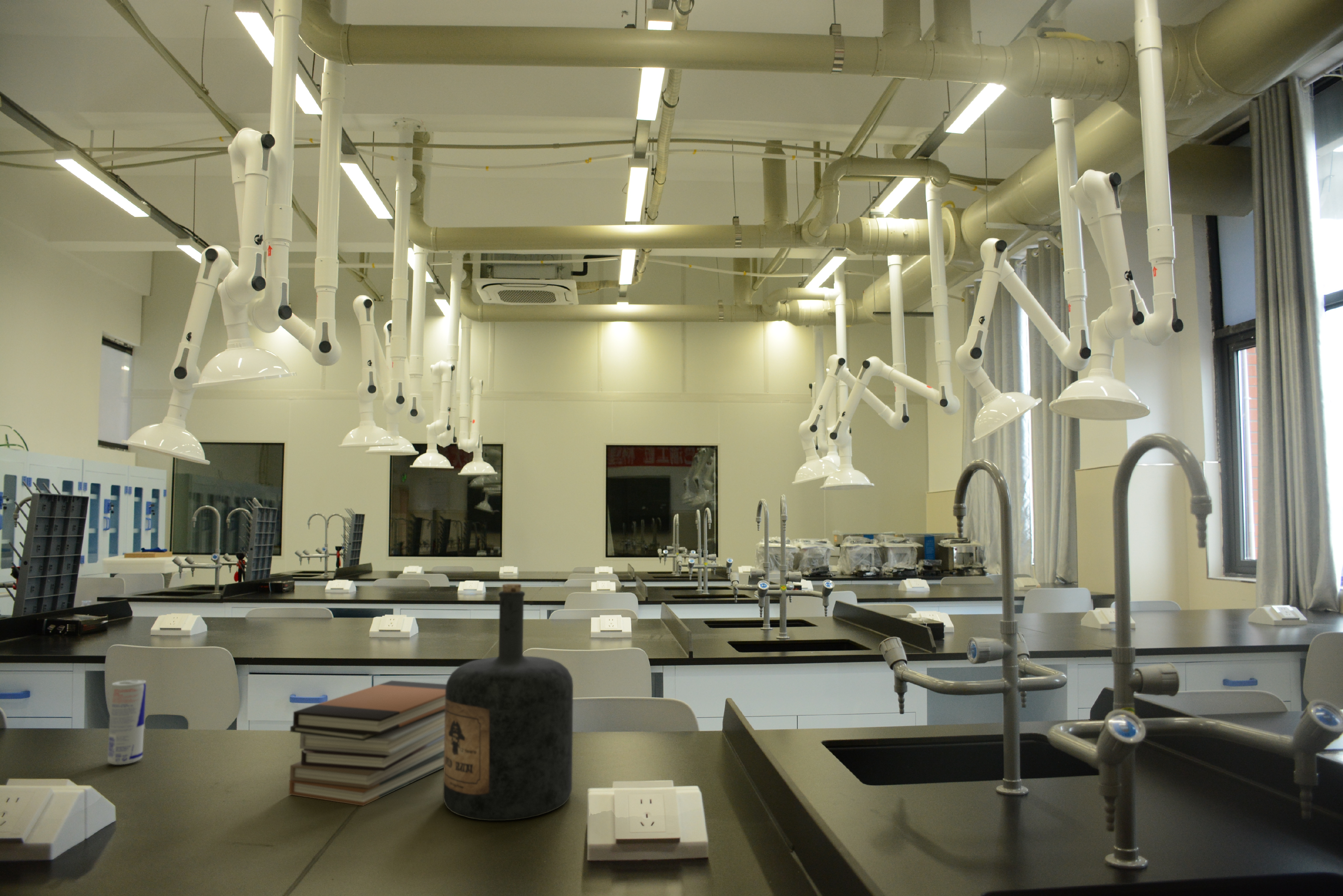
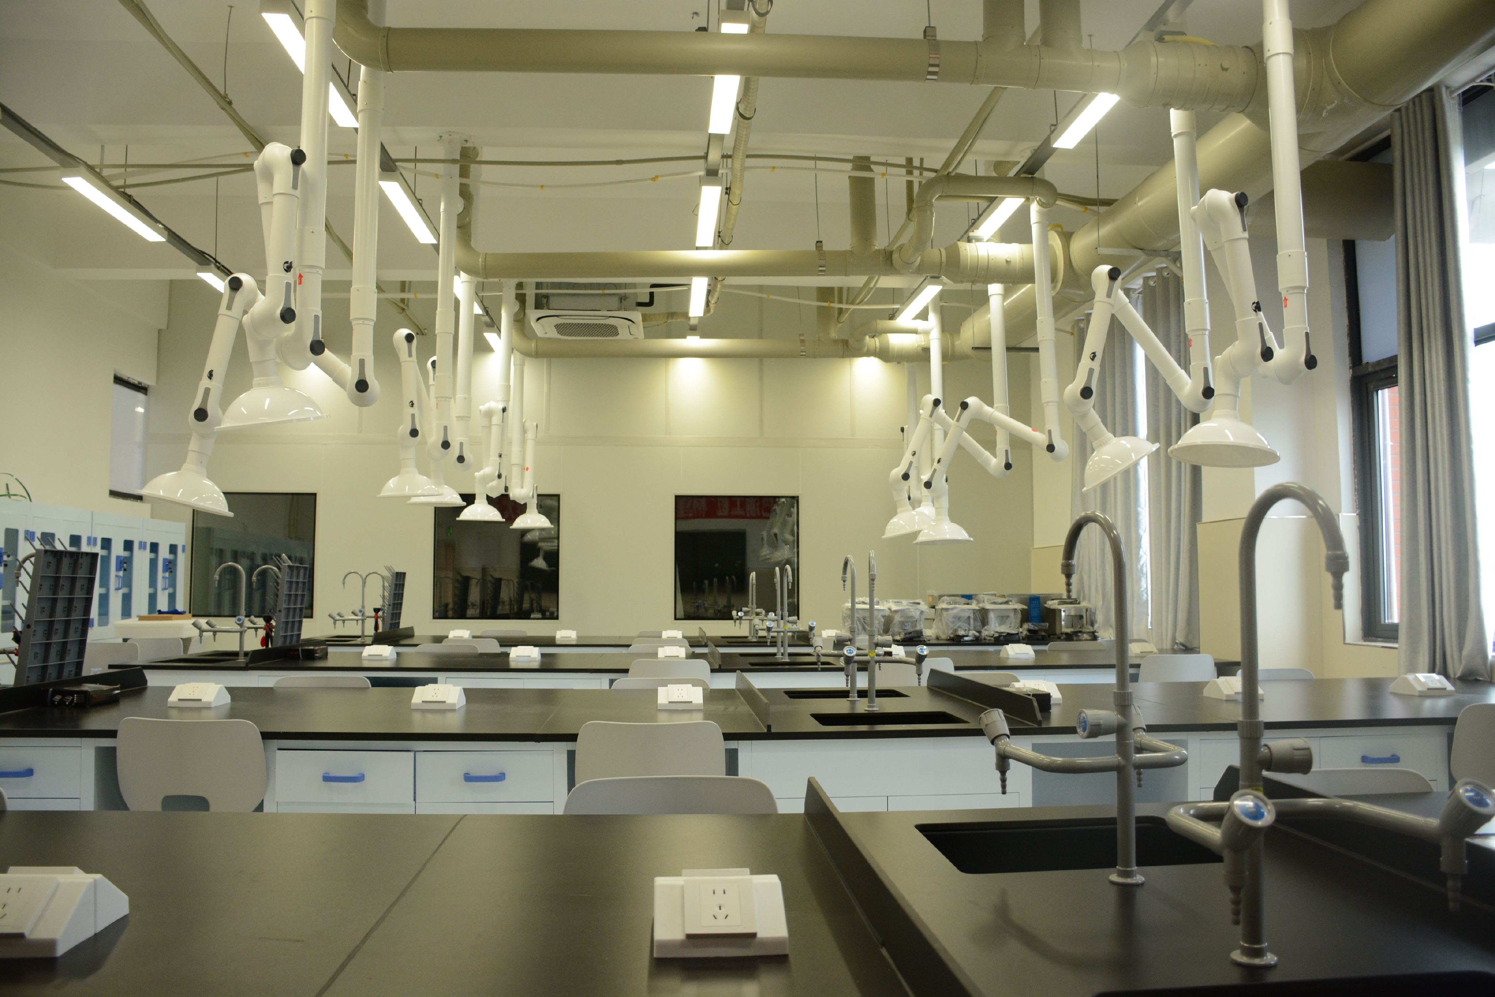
- book stack [289,680,446,806]
- bottle [443,583,573,821]
- beverage can [107,679,146,765]
